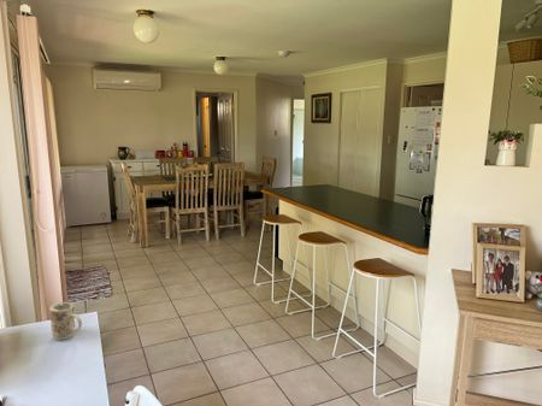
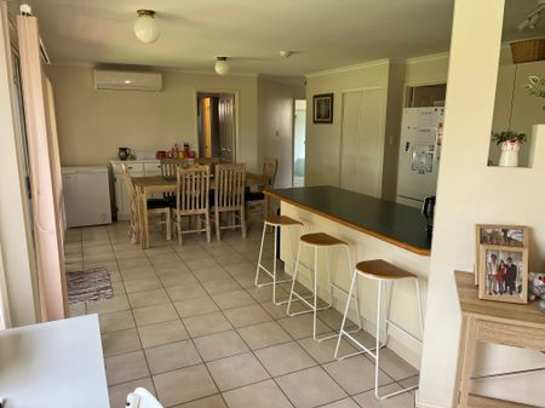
- mug [48,301,83,341]
